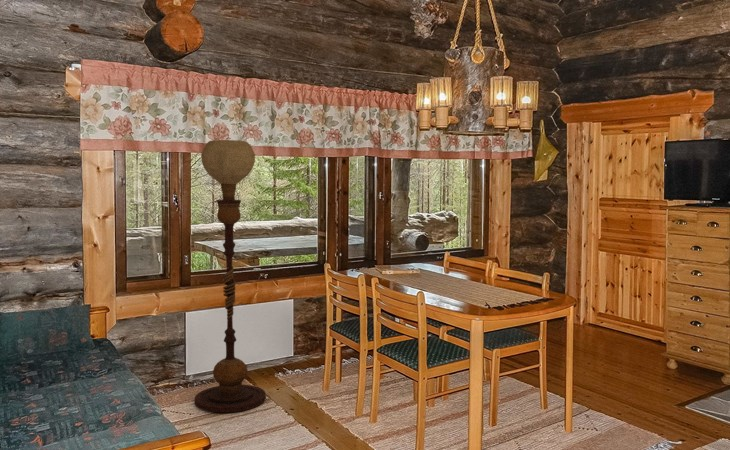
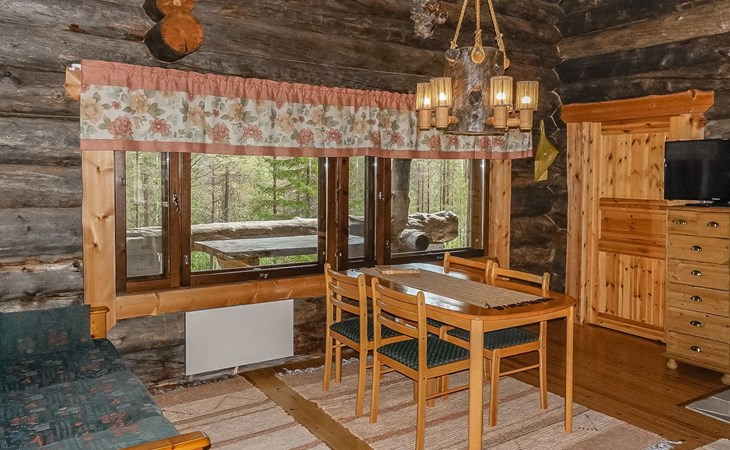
- floor lamp [194,139,267,414]
